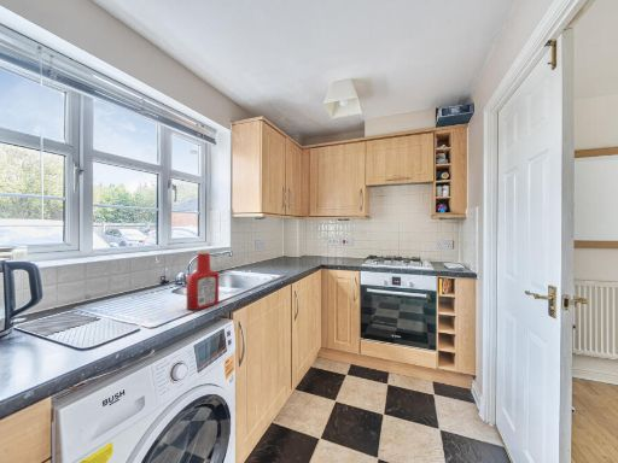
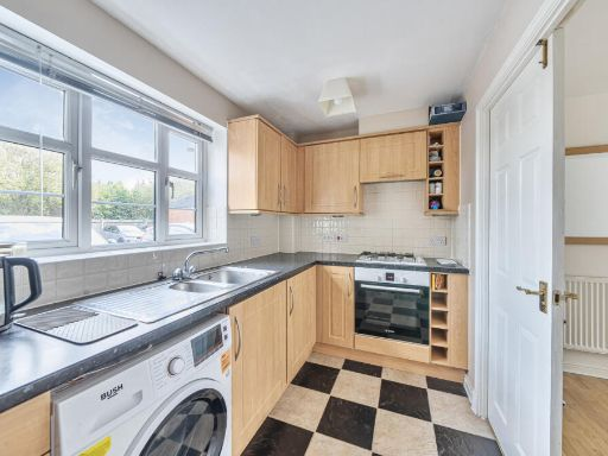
- soap bottle [186,248,220,311]
